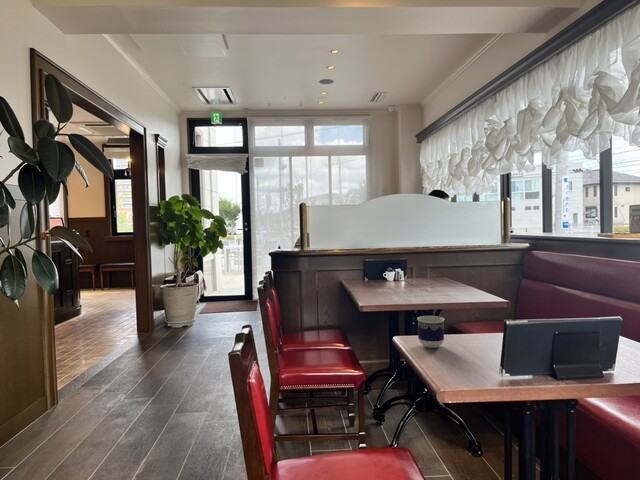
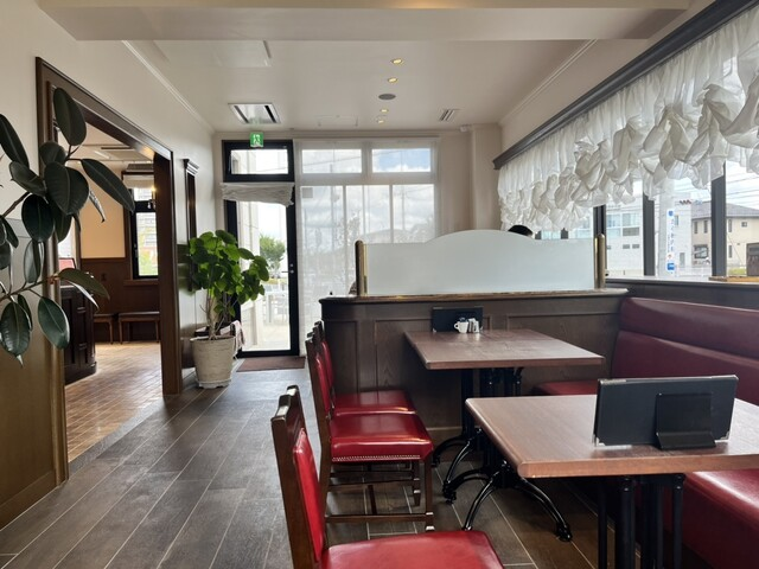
- cup [416,315,446,349]
